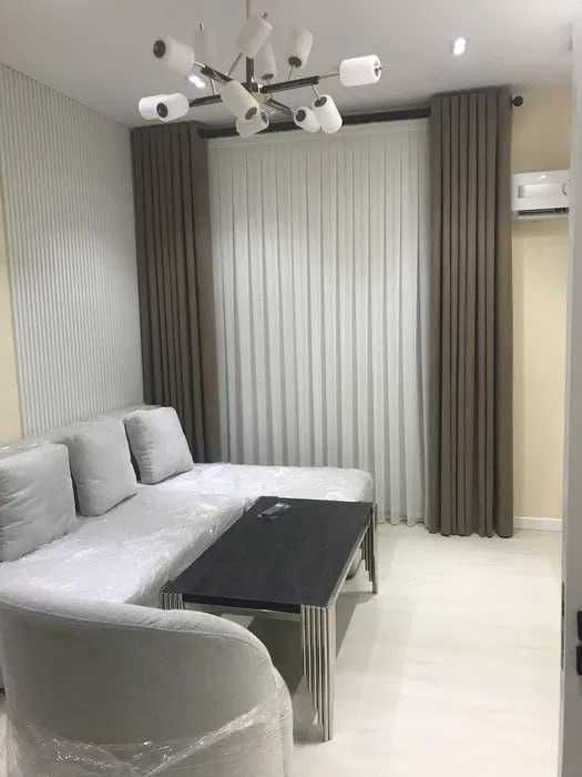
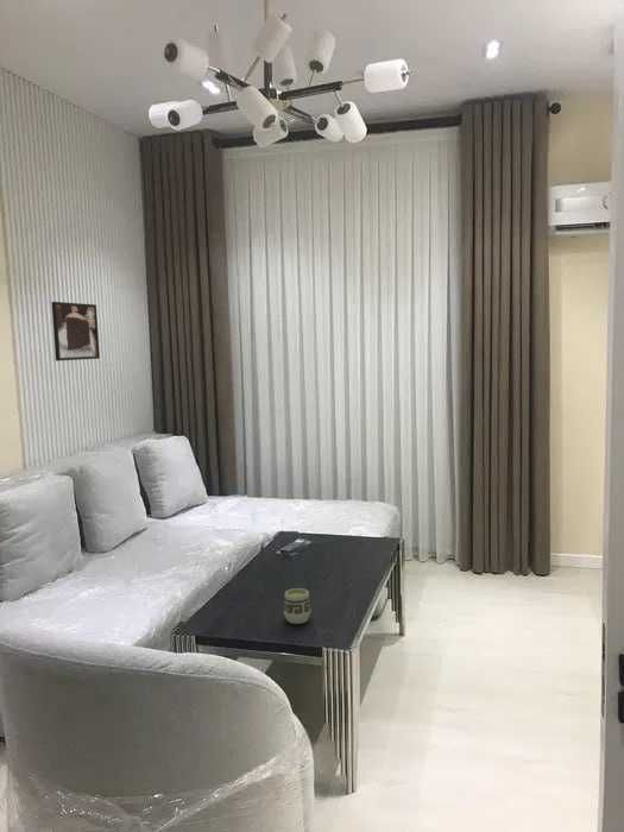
+ cup [283,587,313,625]
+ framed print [50,301,101,363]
